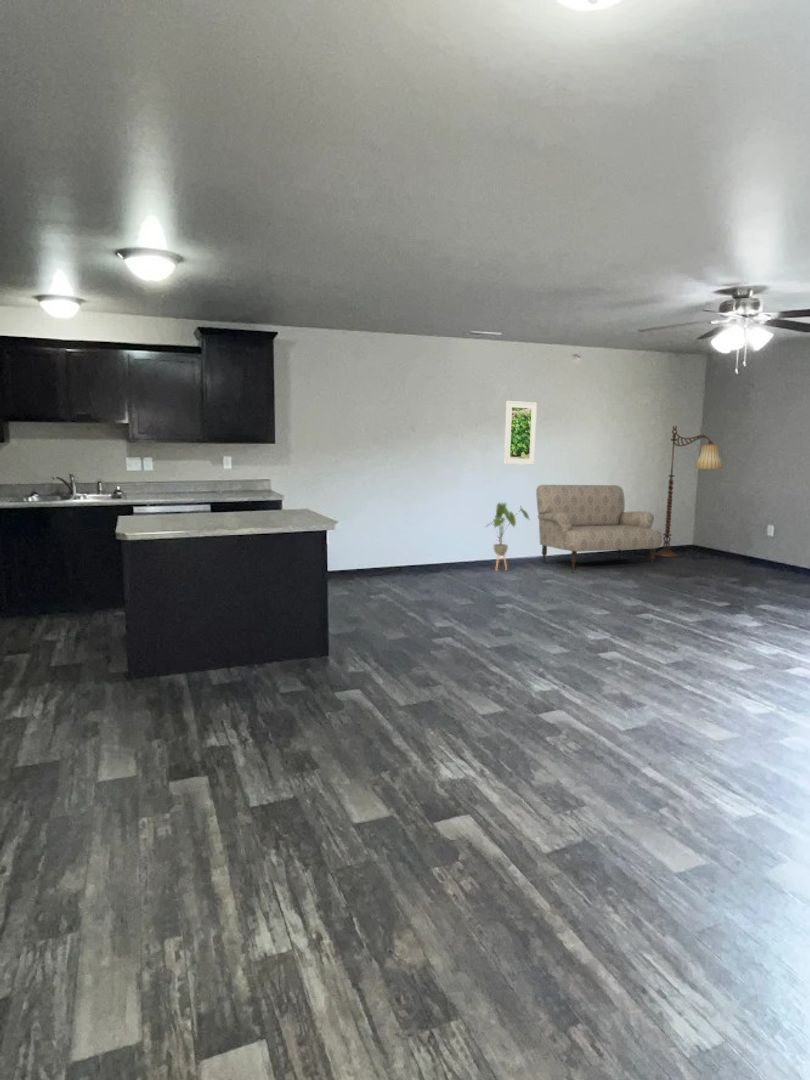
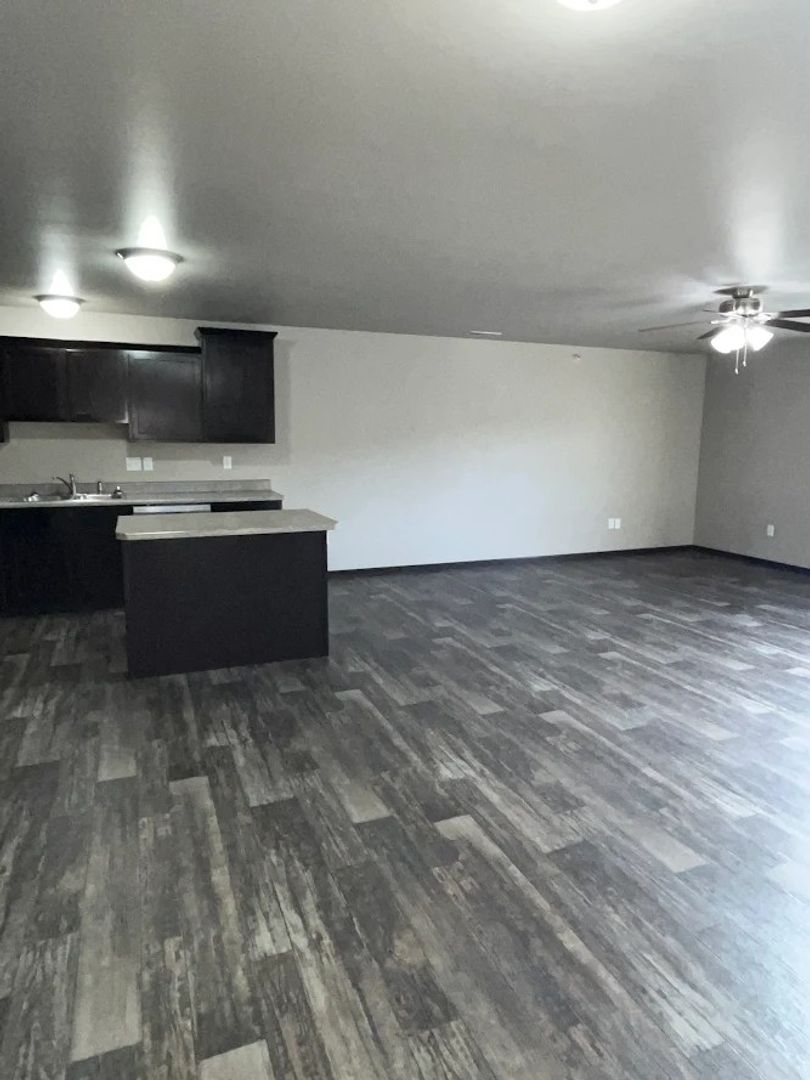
- house plant [484,501,531,572]
- sofa [535,484,663,572]
- floor lamp [655,425,723,559]
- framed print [503,400,538,466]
